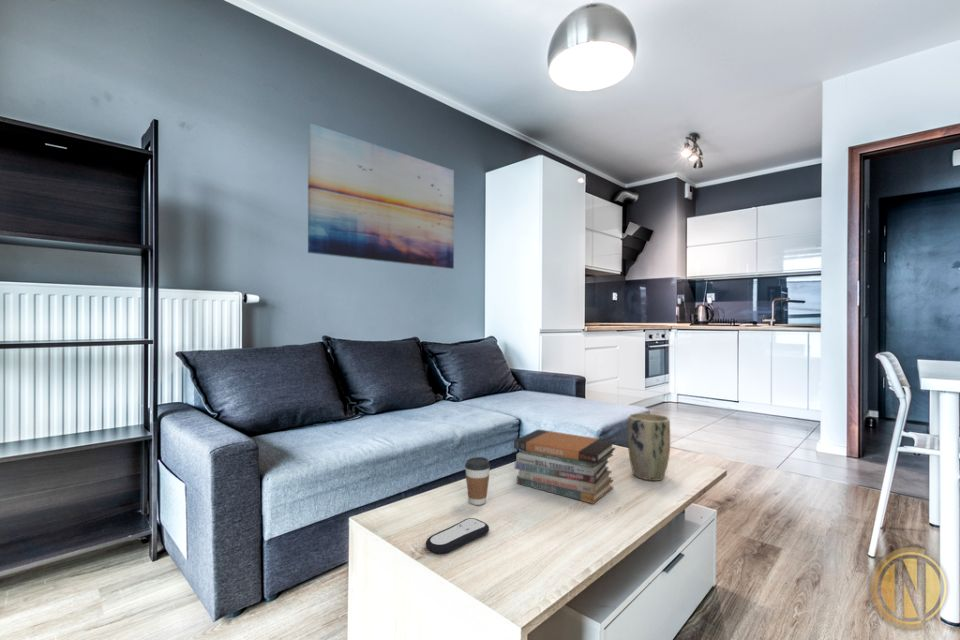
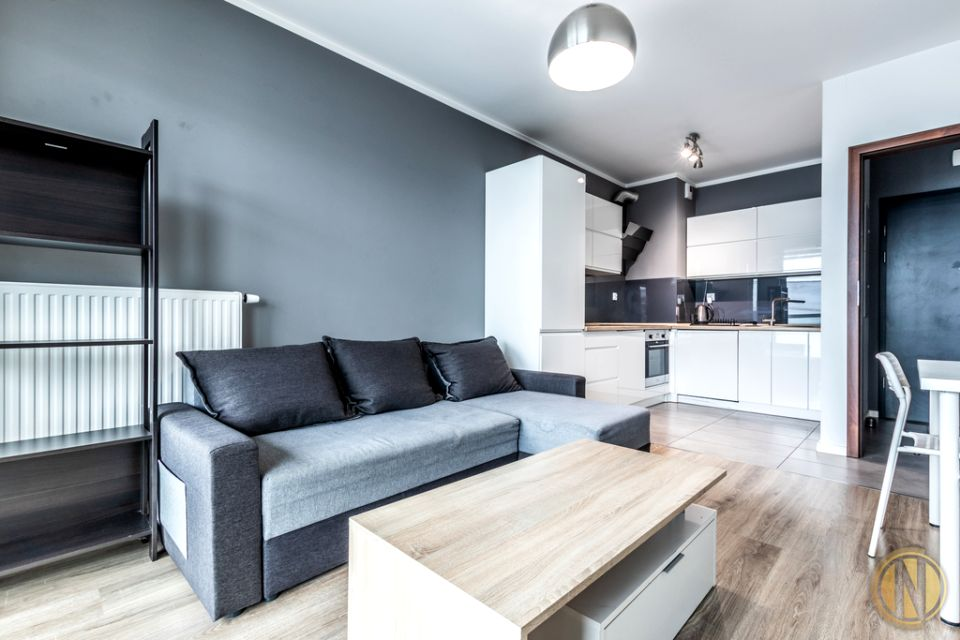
- coffee cup [464,456,491,506]
- book stack [513,428,616,505]
- plant pot [627,412,671,482]
- wall art [307,122,455,270]
- remote control [425,517,490,555]
